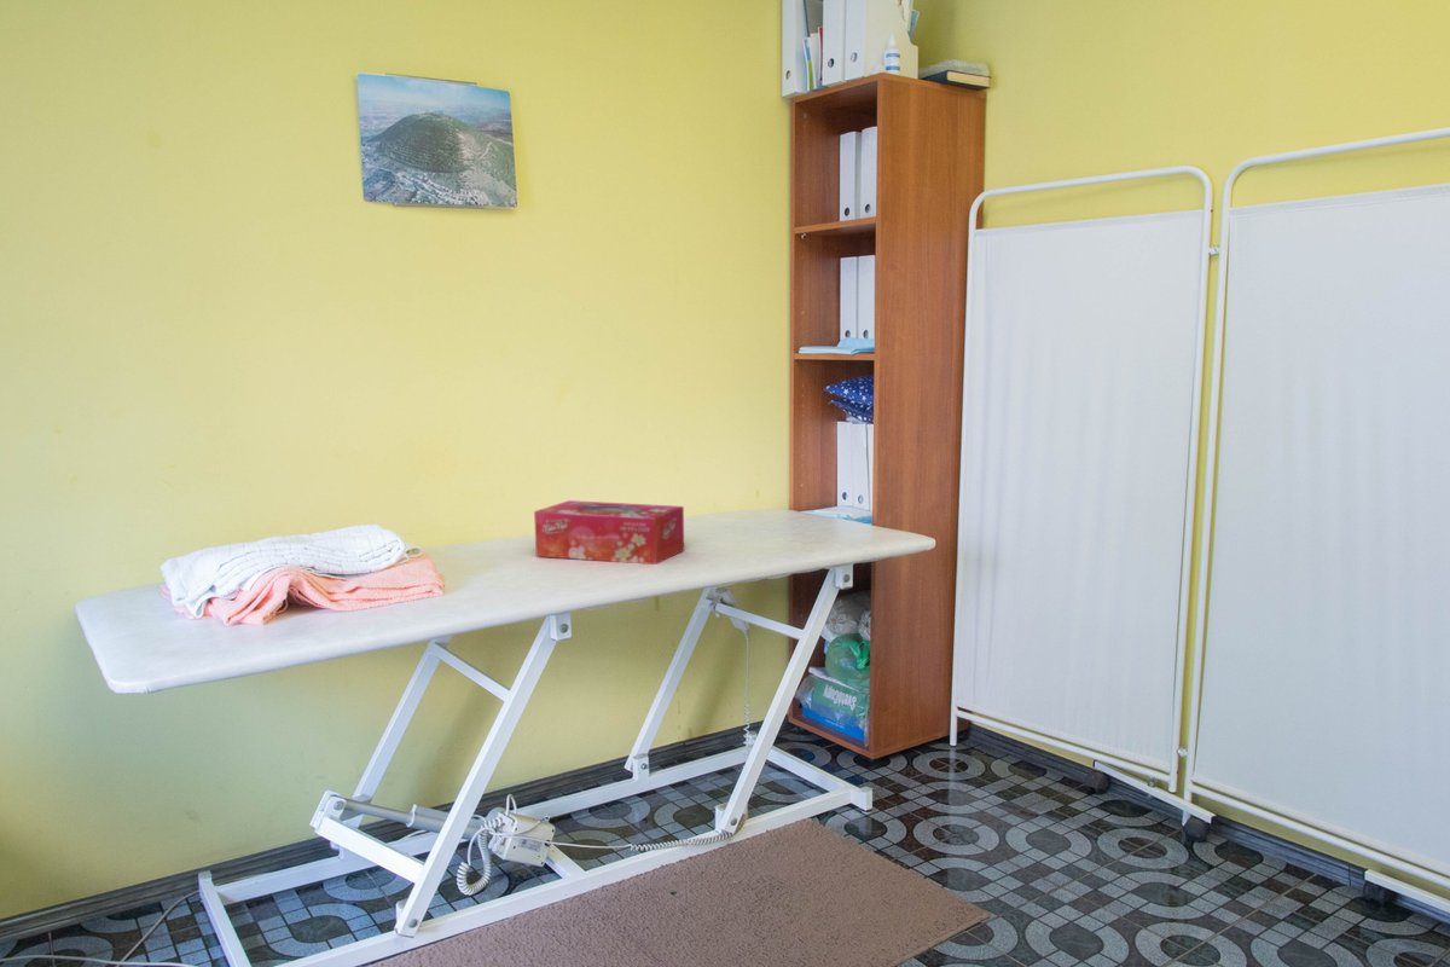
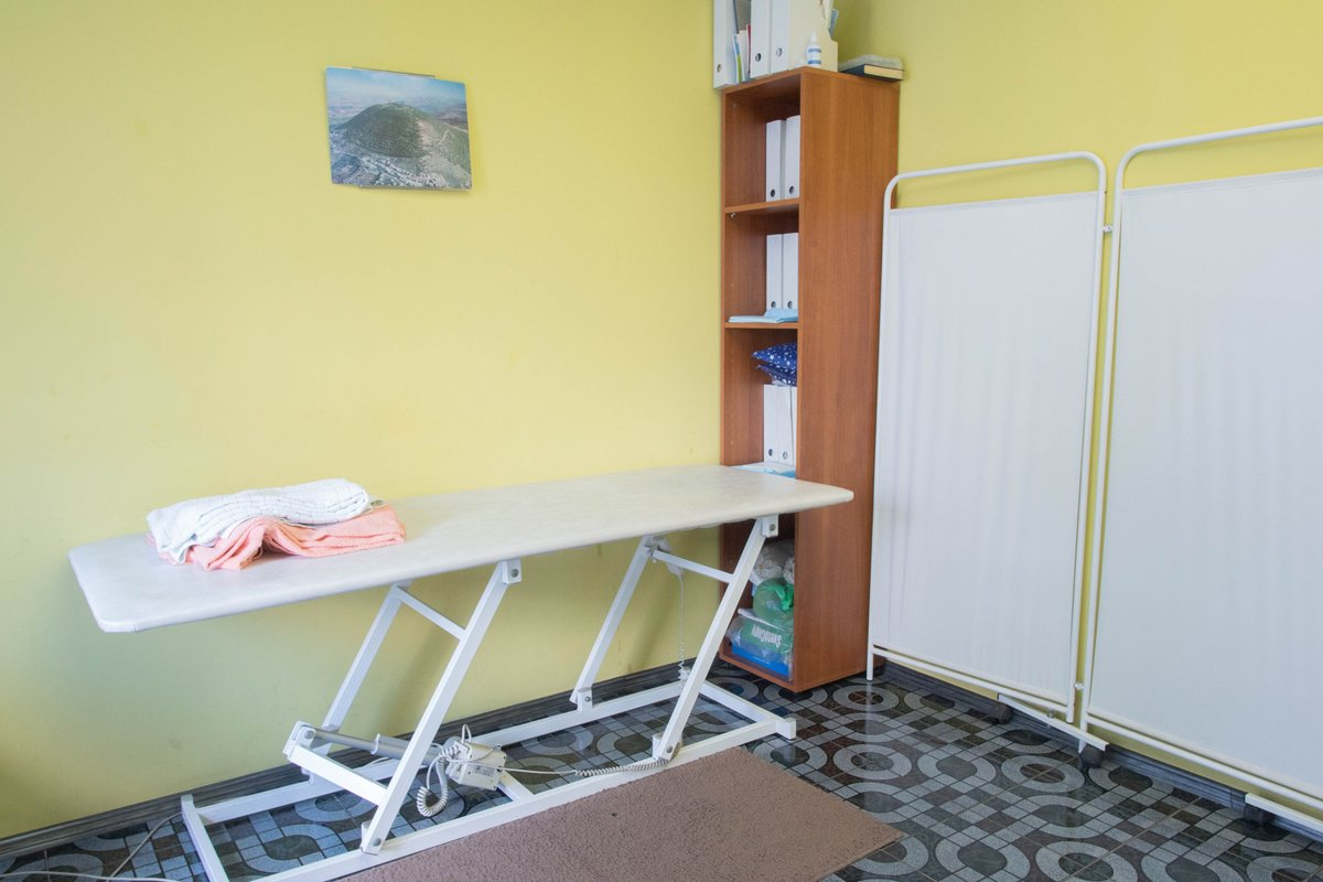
- tissue box [533,499,685,566]
